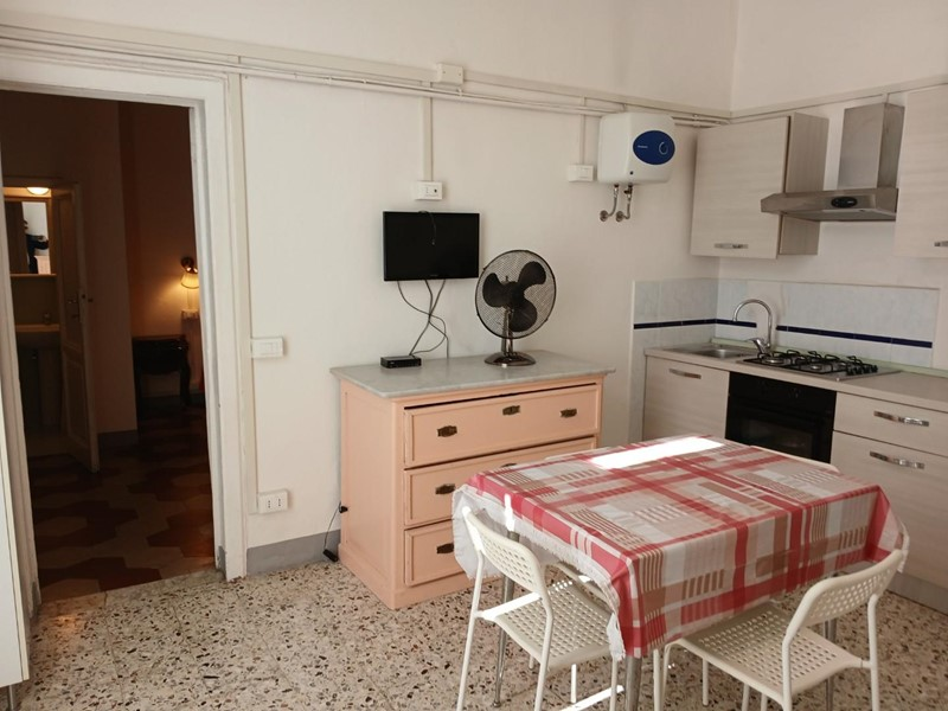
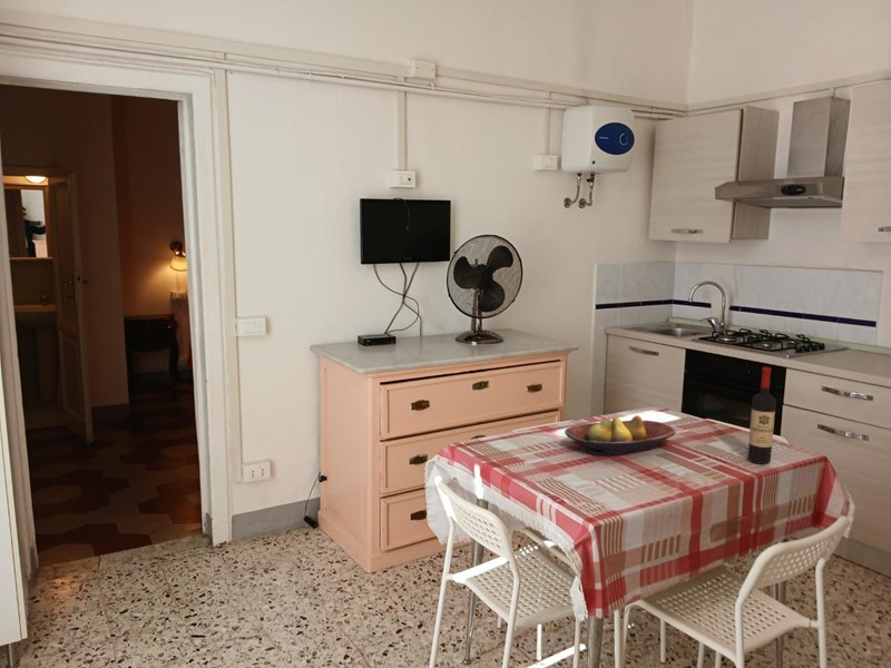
+ wine bottle [746,366,777,465]
+ fruit bowl [564,414,676,456]
